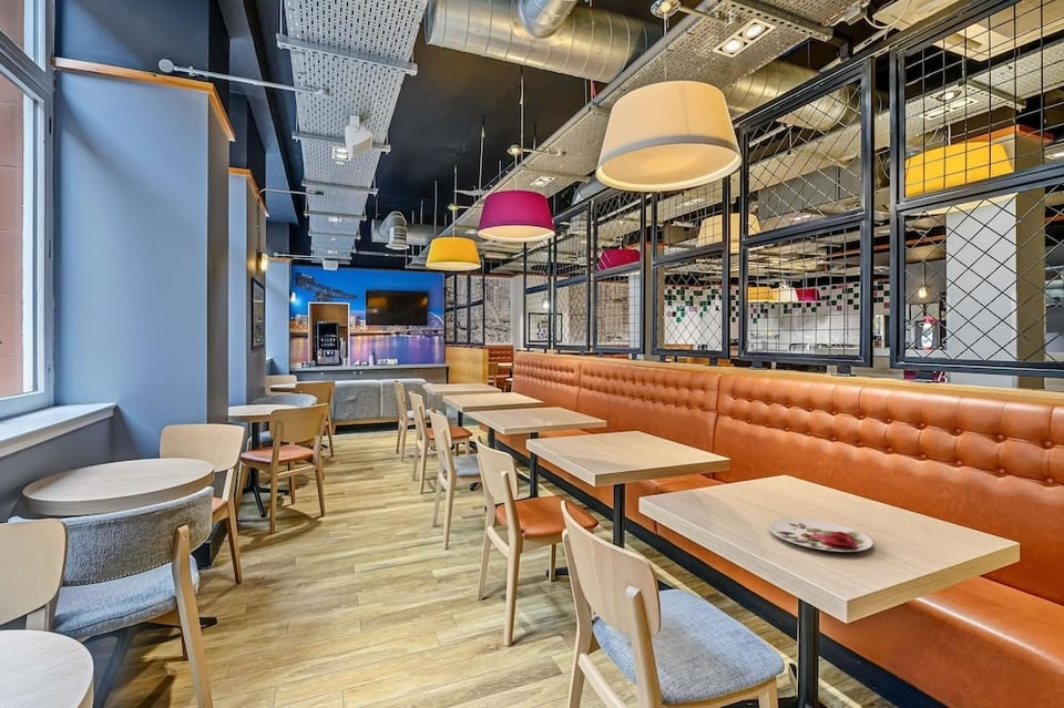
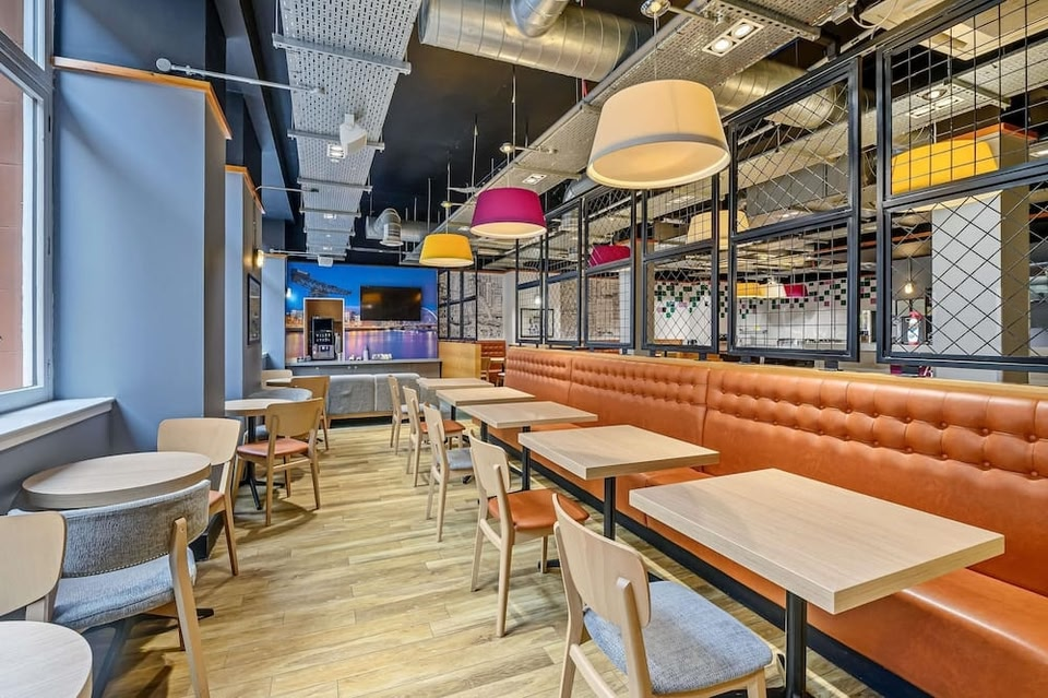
- plate [768,517,873,553]
